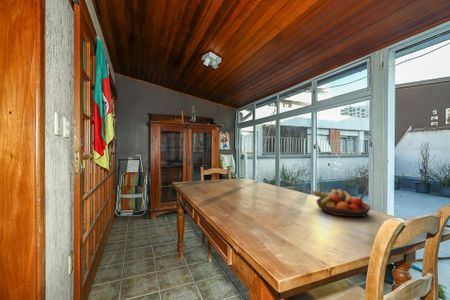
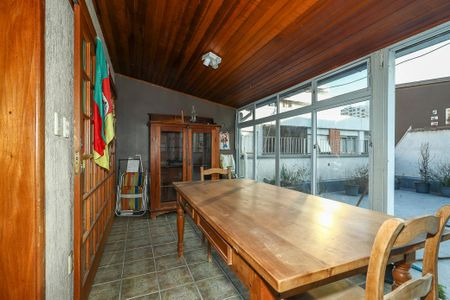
- fruit bowl [311,188,372,218]
